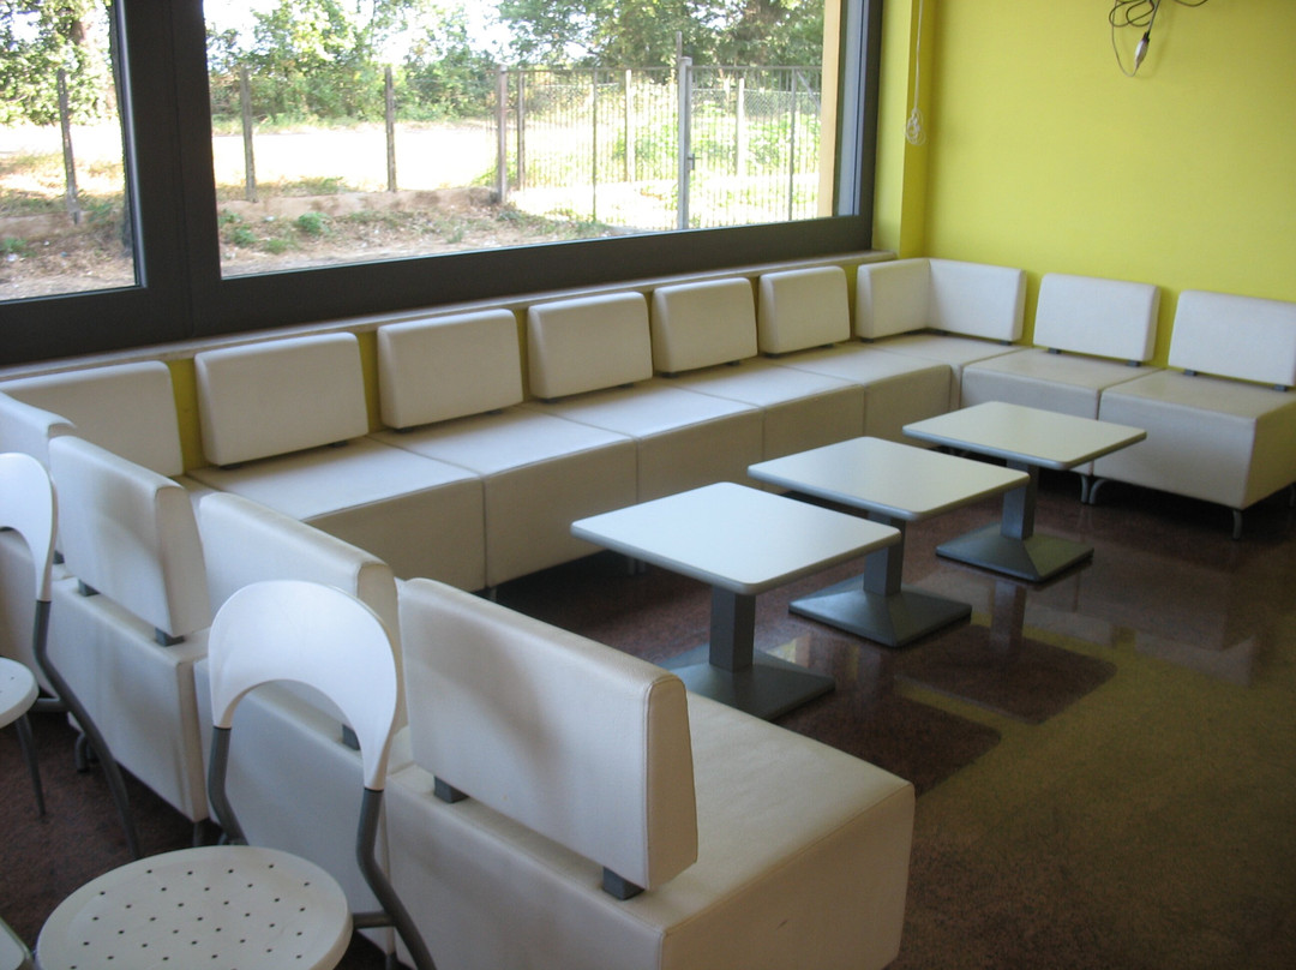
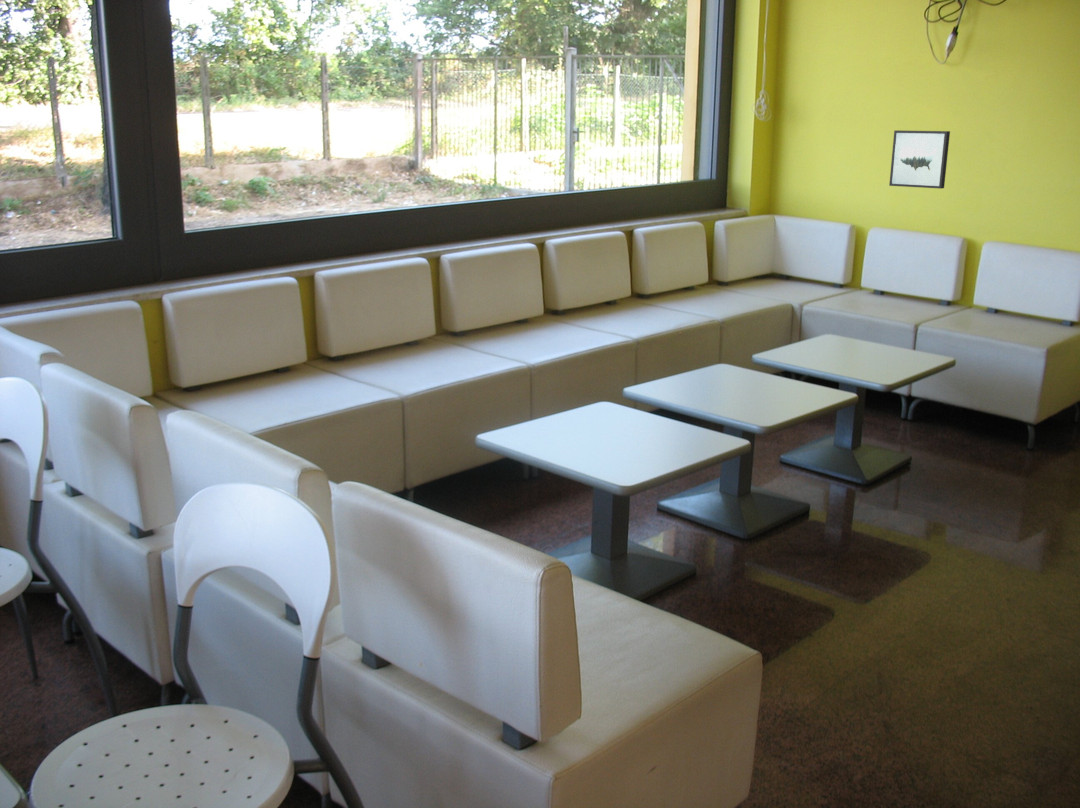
+ wall art [888,129,951,190]
